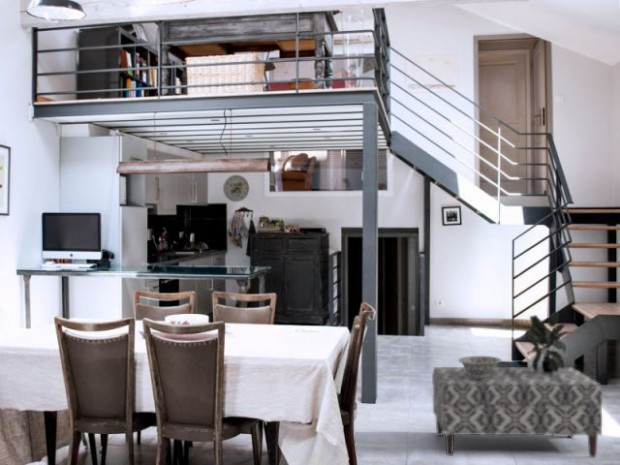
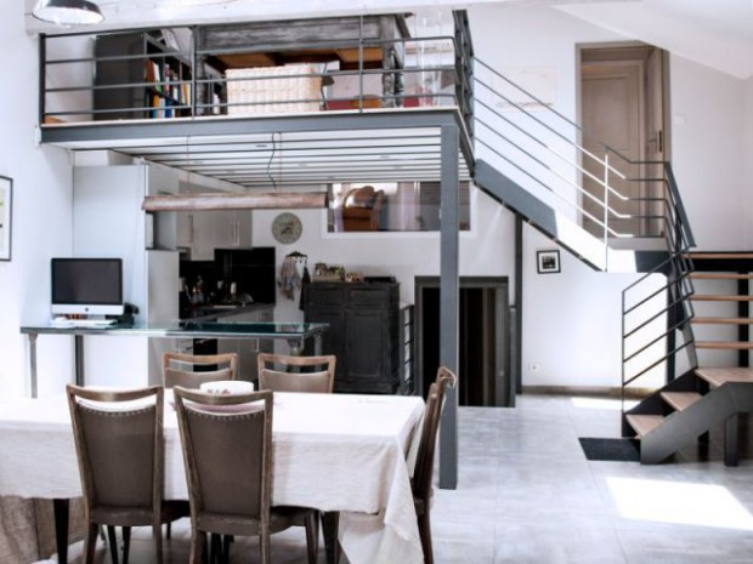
- potted plant [524,311,573,373]
- bench [431,366,603,458]
- decorative bowl [457,355,502,377]
